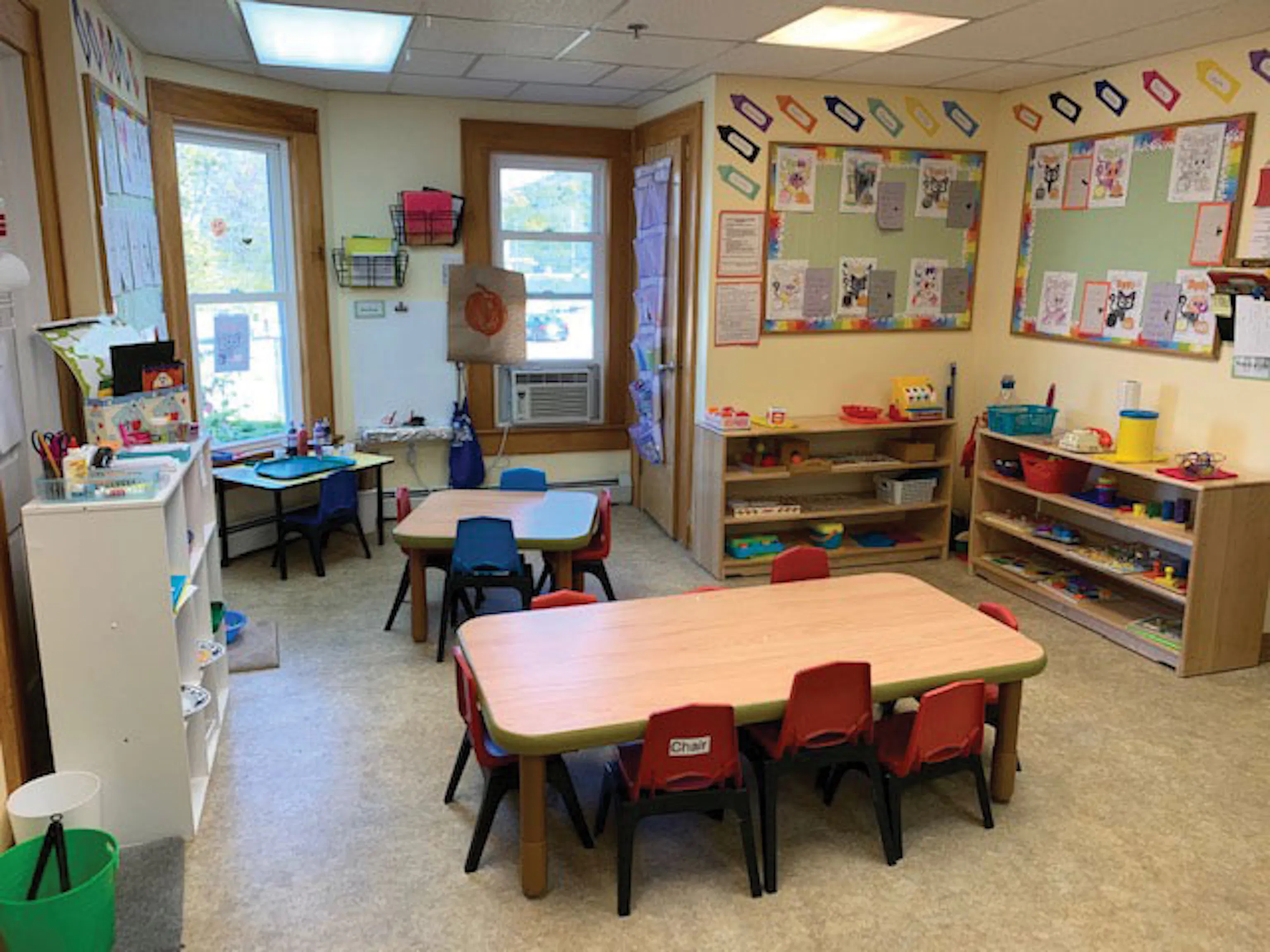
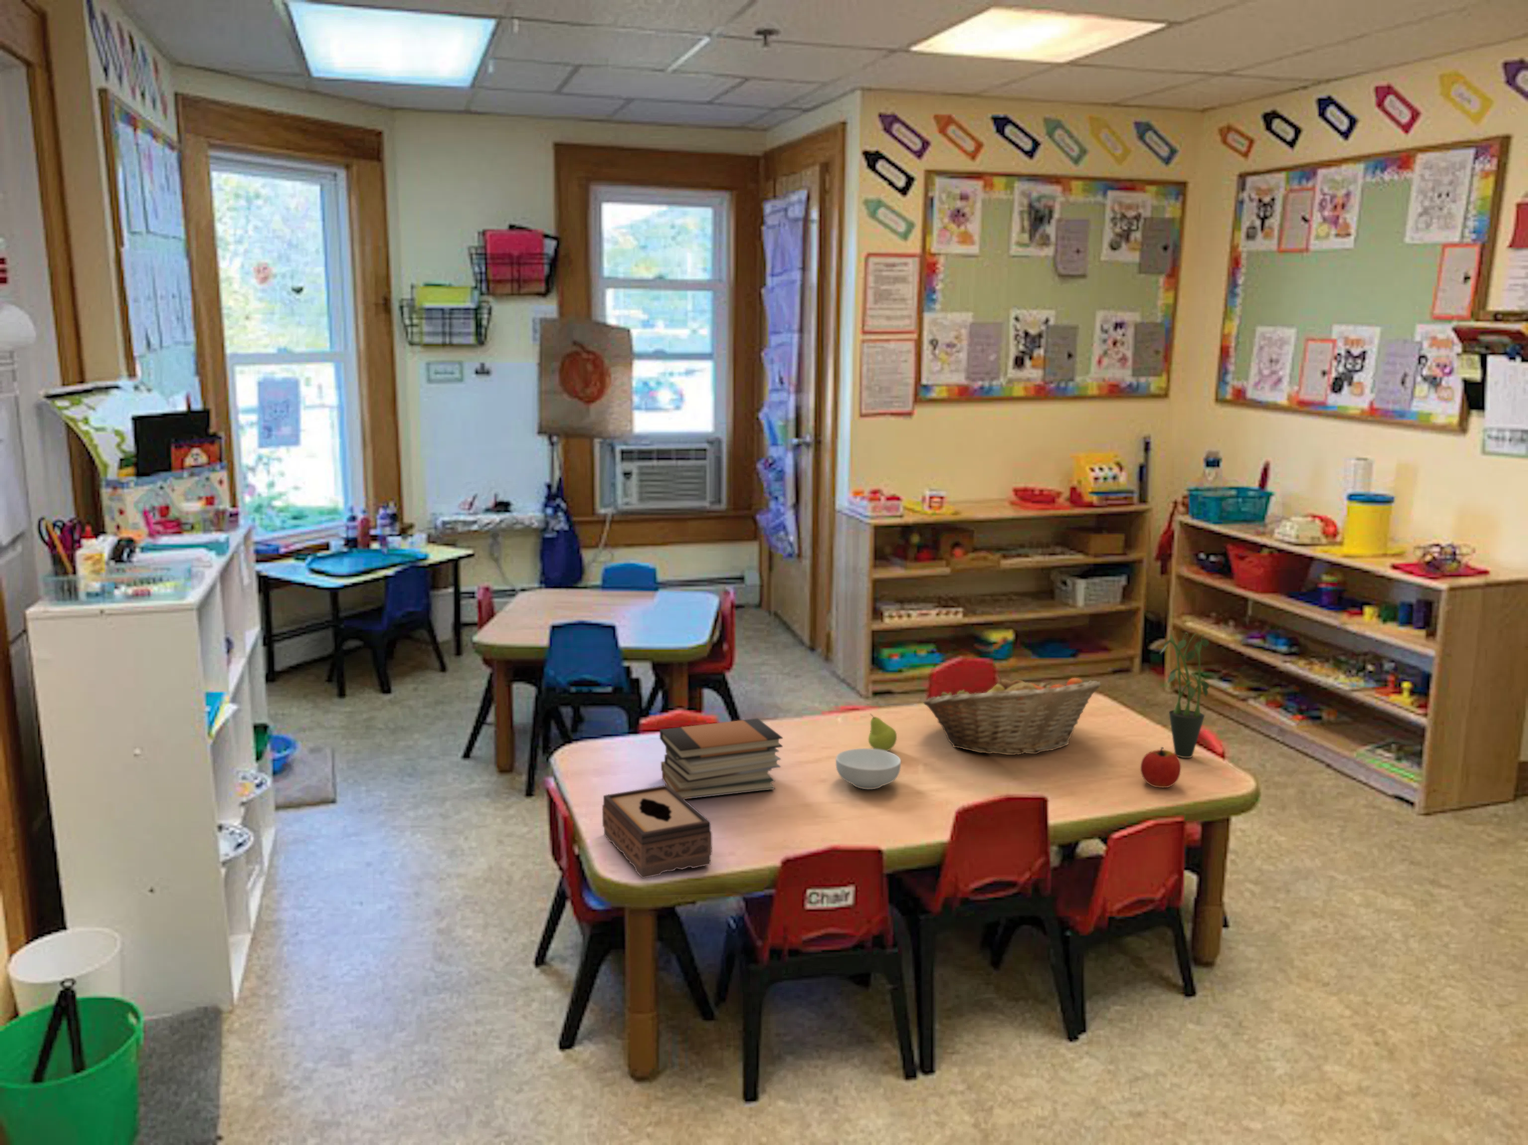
+ potted plant [1160,633,1209,759]
+ apple [1141,747,1181,788]
+ book stack [659,718,783,800]
+ tissue box [602,784,712,879]
+ cereal bowl [835,748,901,790]
+ fruit [867,713,898,752]
+ fruit basket [923,674,1101,755]
